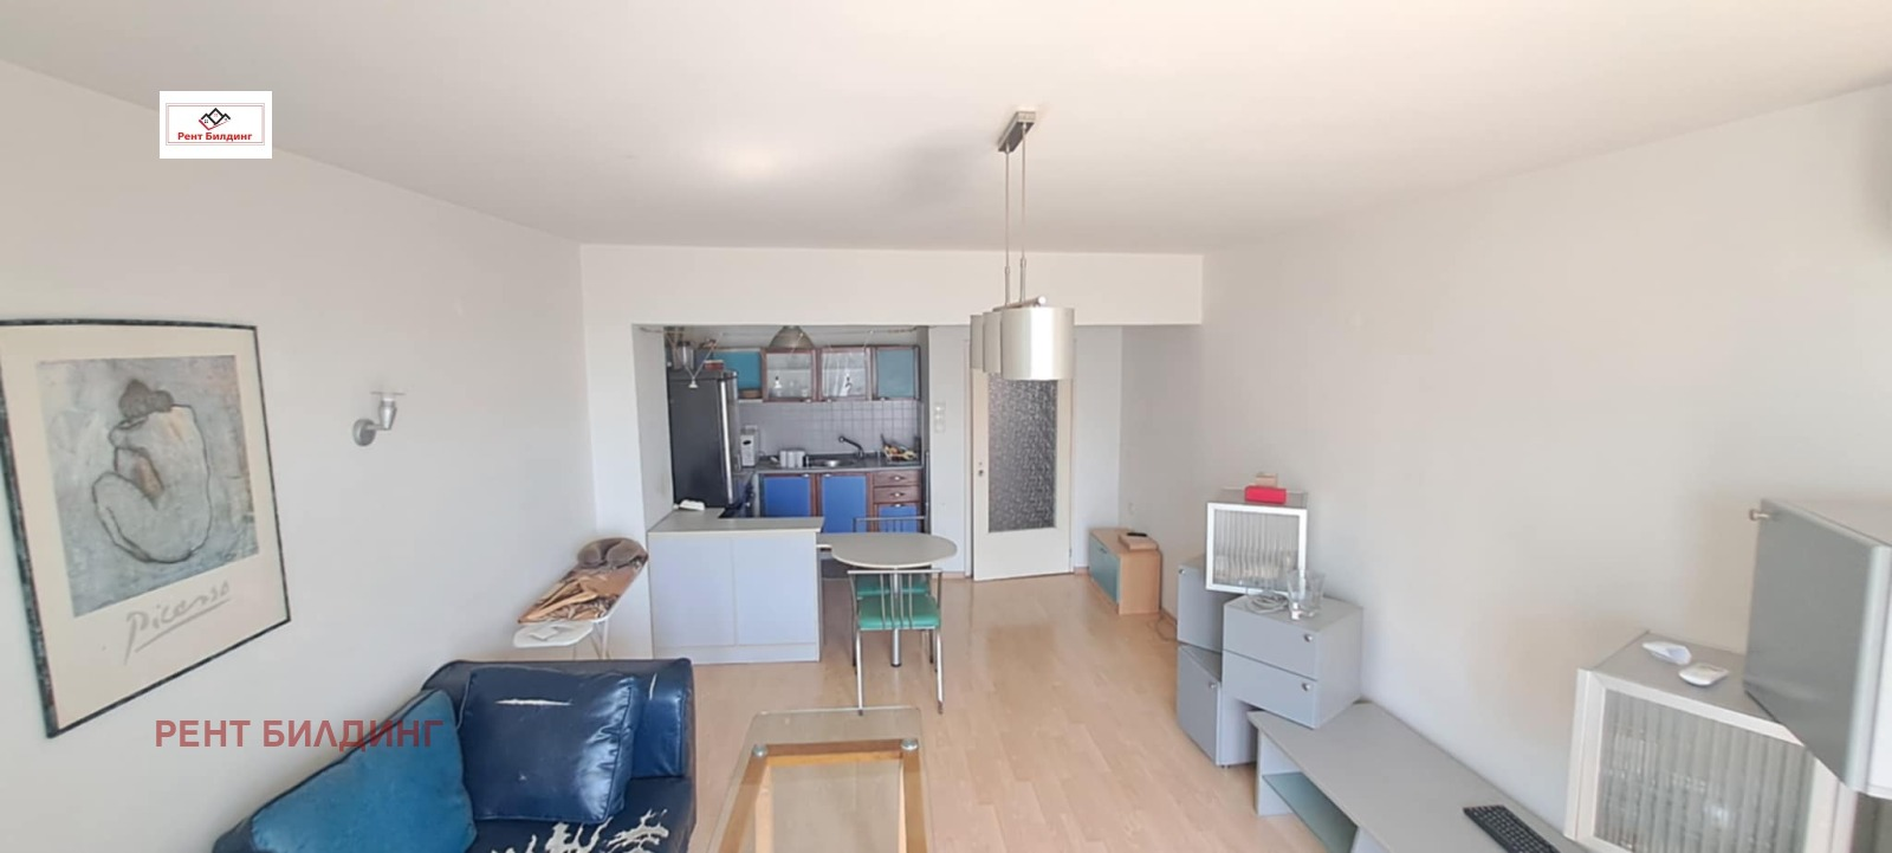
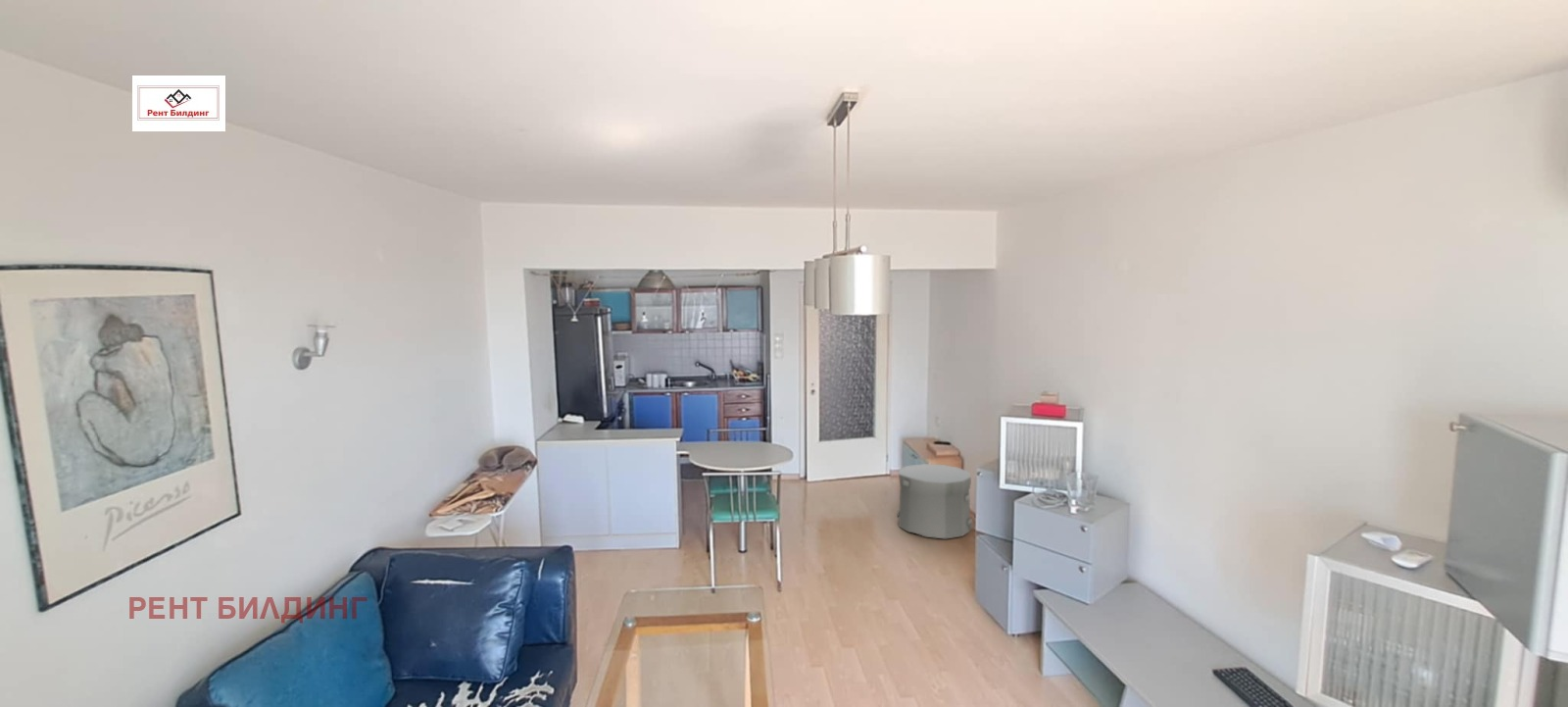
+ trash can [897,463,973,539]
